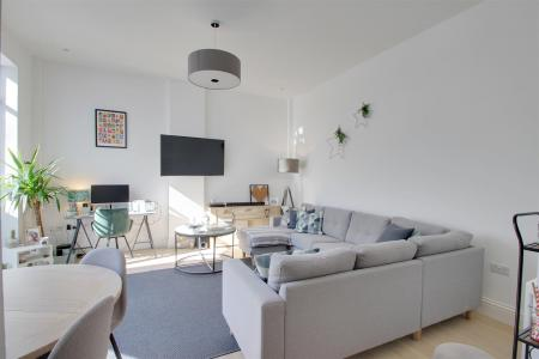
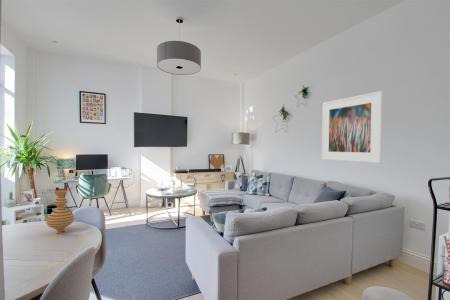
+ vase [45,188,75,234]
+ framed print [321,90,383,164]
